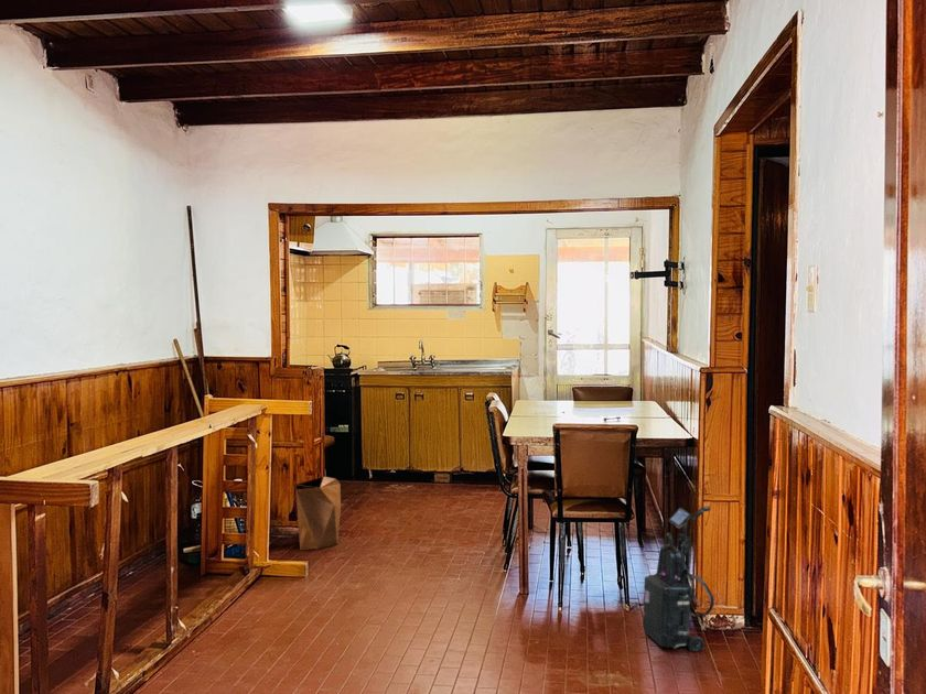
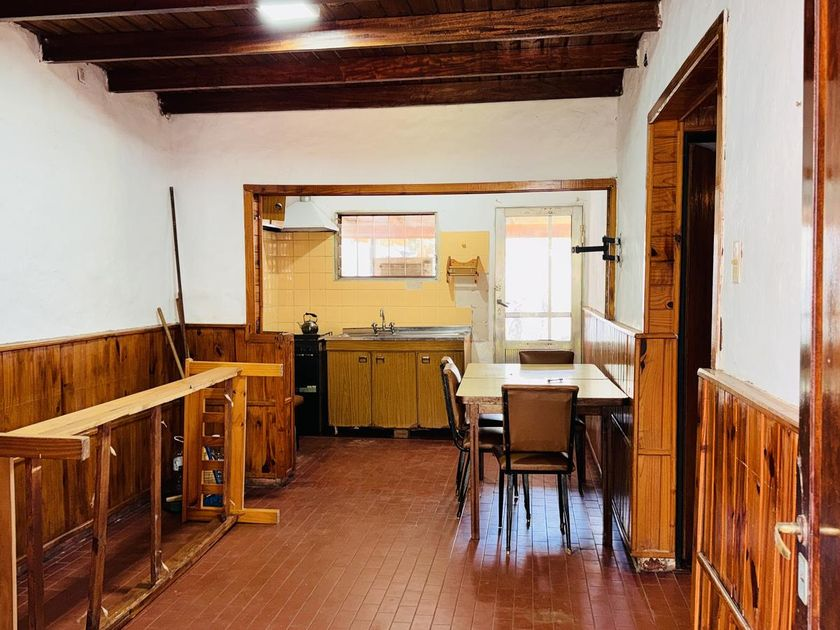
- vacuum cleaner [642,505,715,652]
- trash bin [294,476,342,551]
